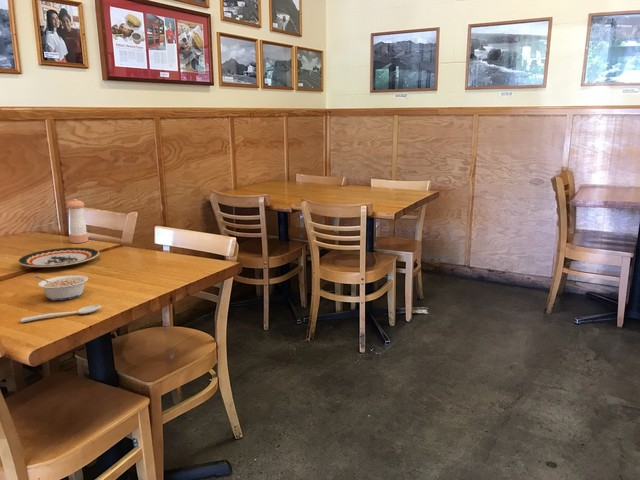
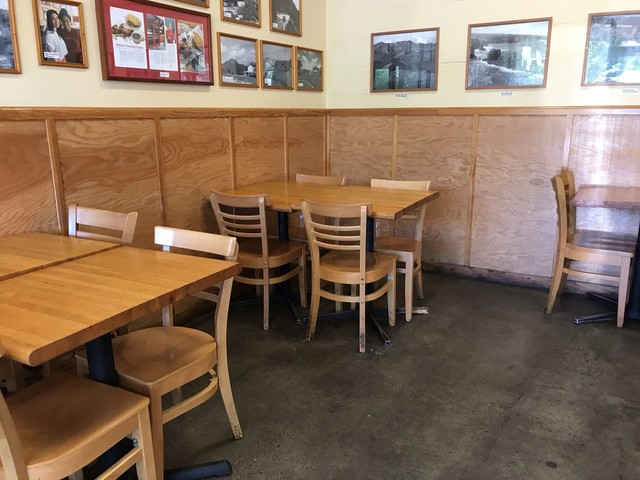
- legume [33,274,89,301]
- spoon [20,304,102,323]
- pepper shaker [66,198,89,244]
- plate [17,247,100,268]
